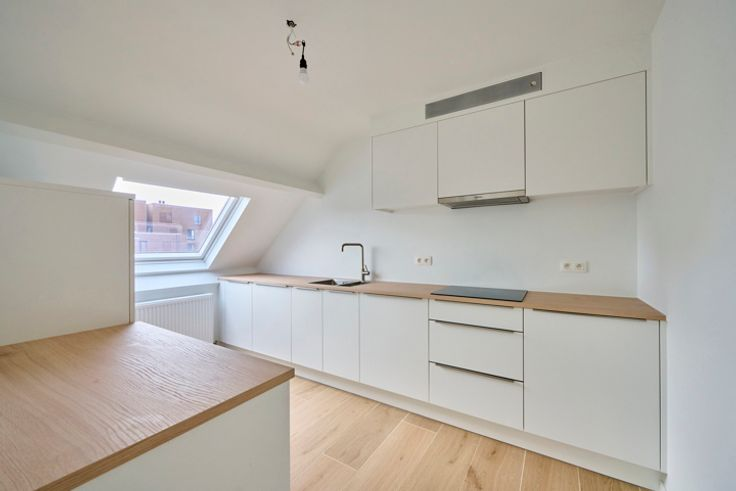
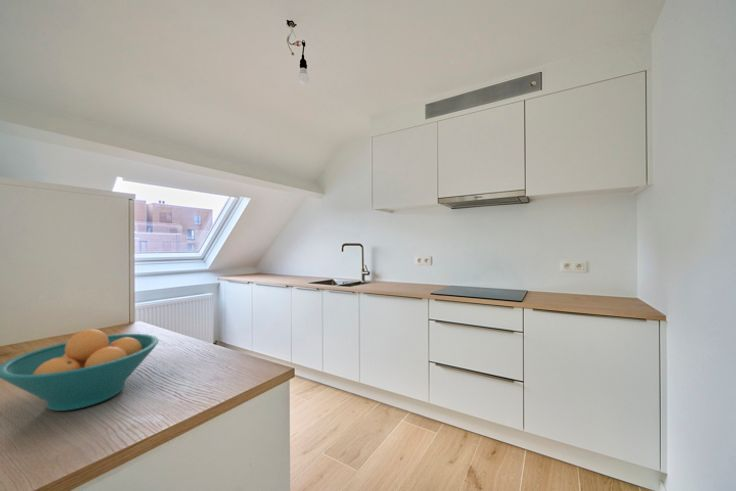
+ fruit bowl [0,328,159,412]
